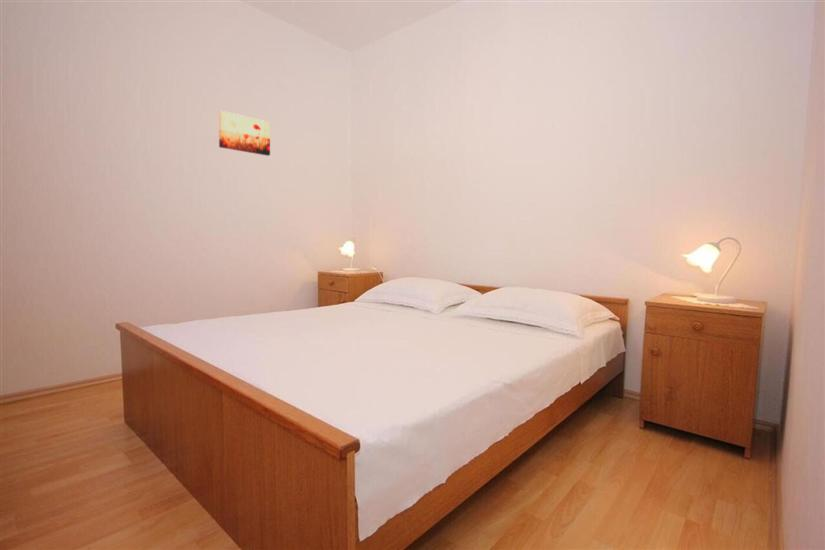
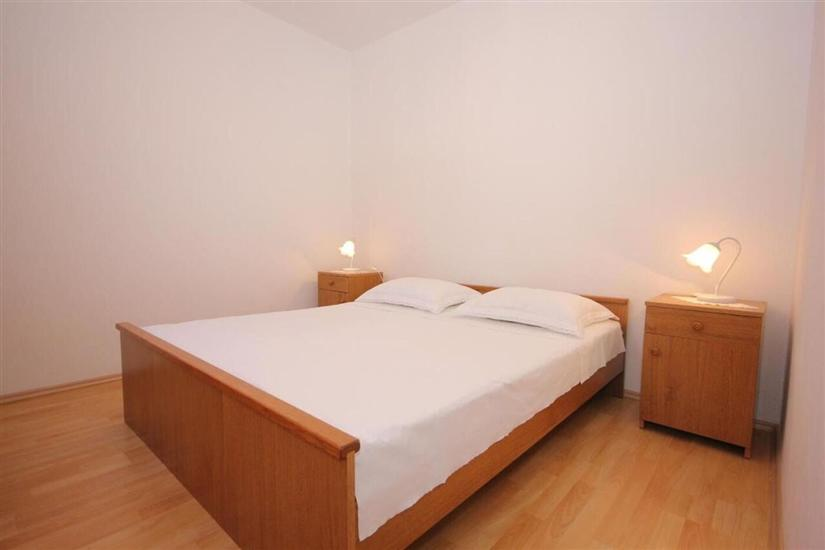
- wall art [217,110,271,157]
